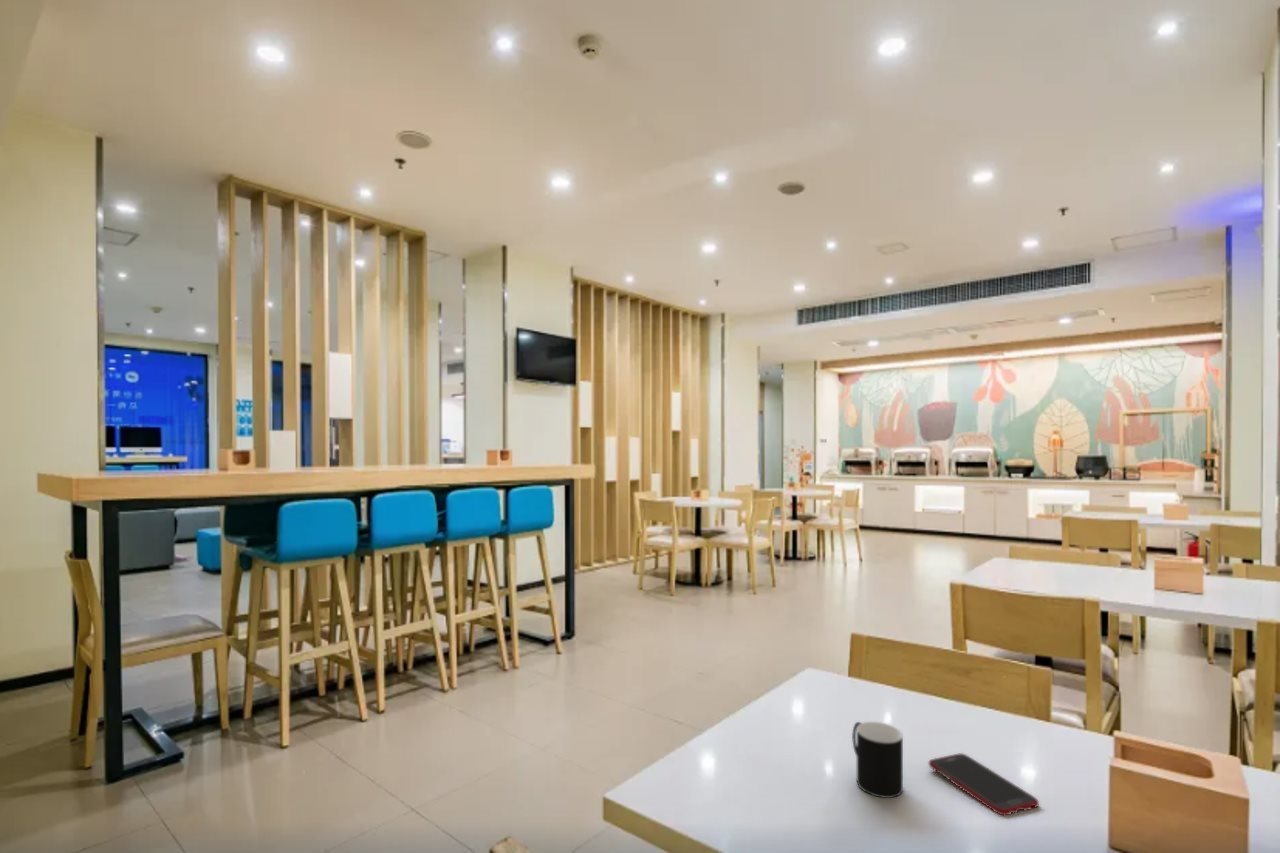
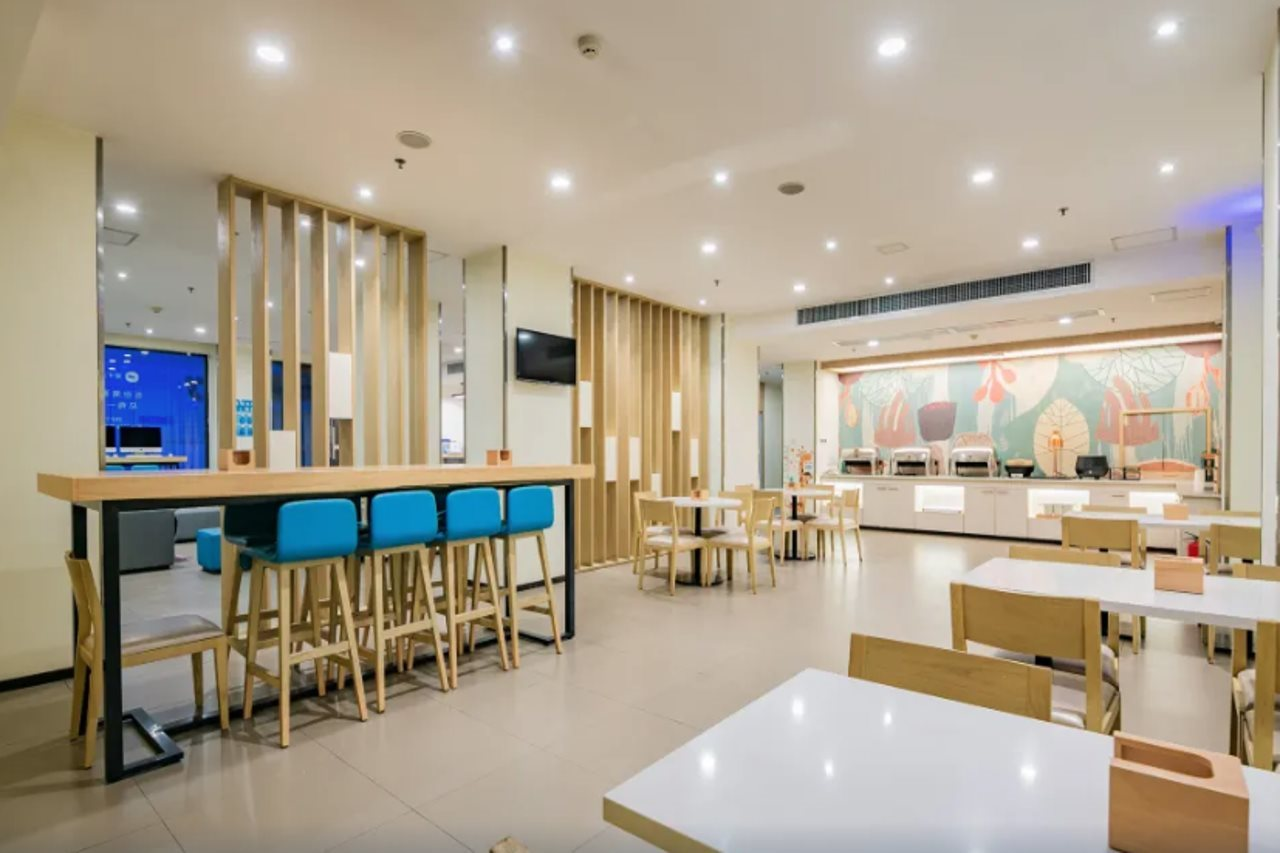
- cup [851,721,904,799]
- cell phone [928,752,1040,816]
